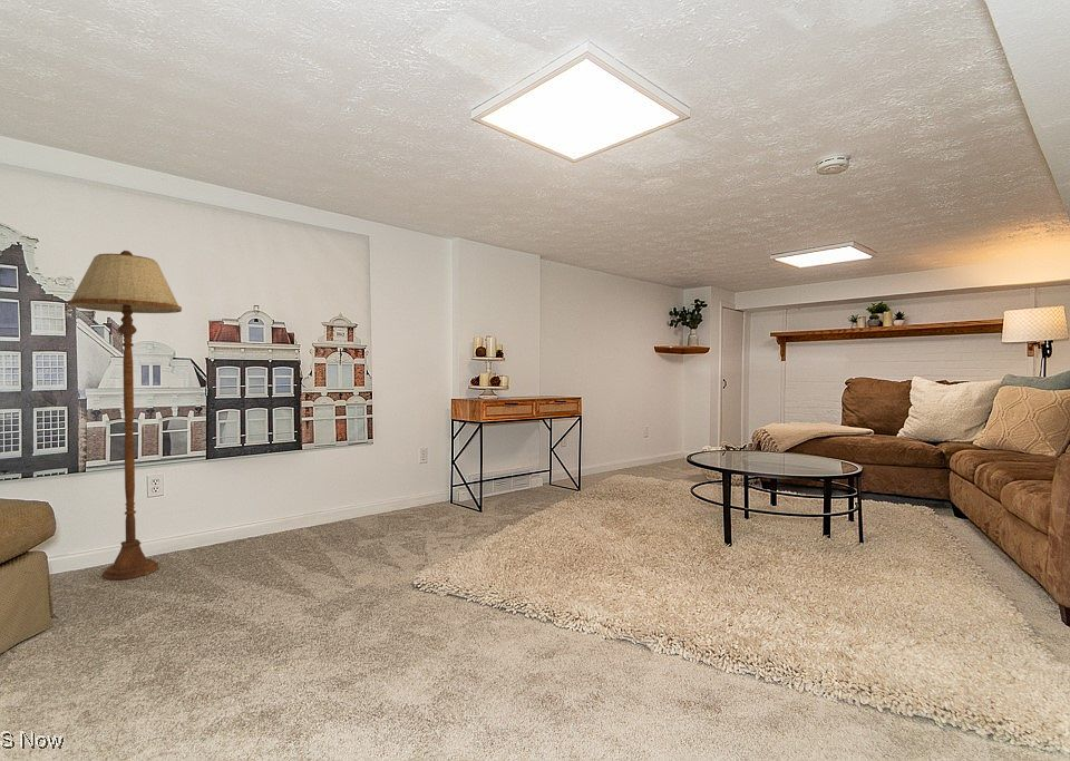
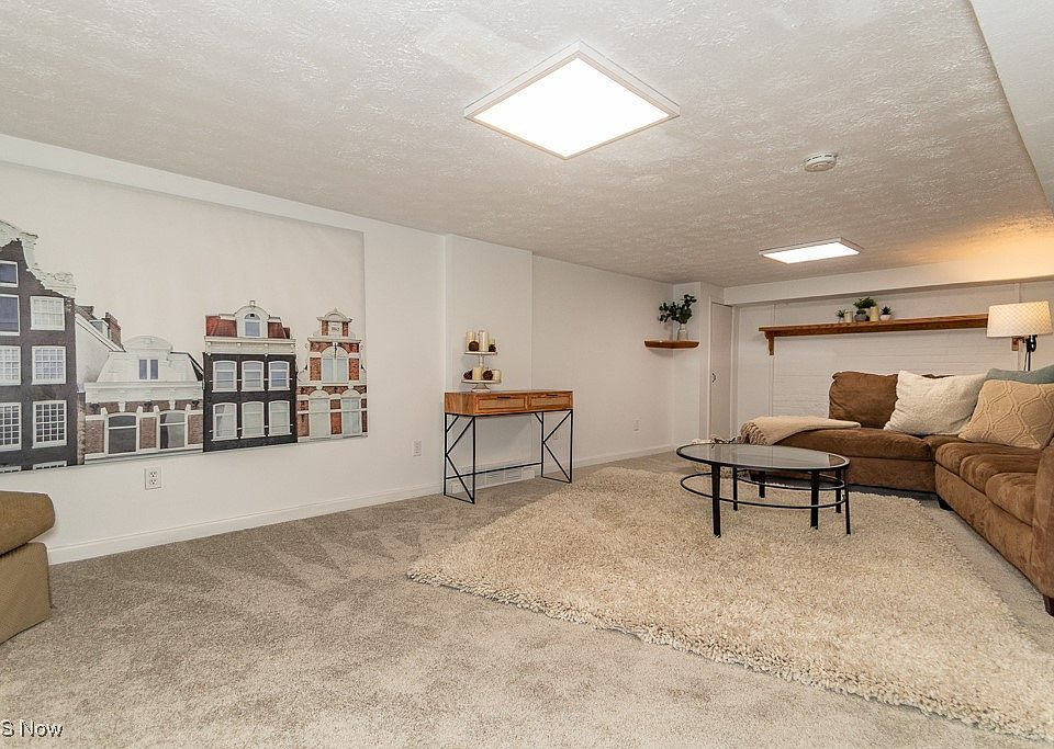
- floor lamp [67,250,183,580]
